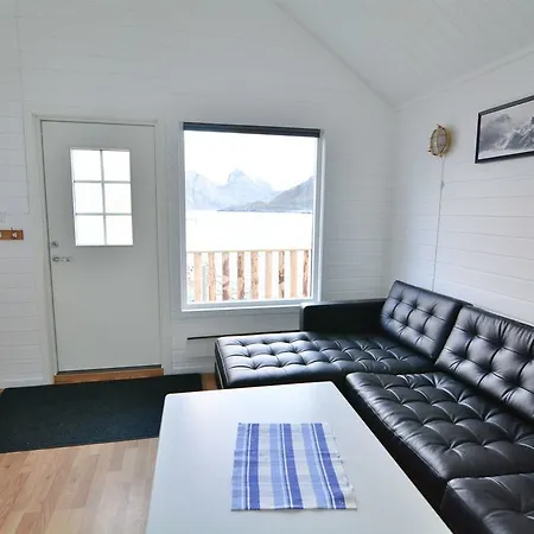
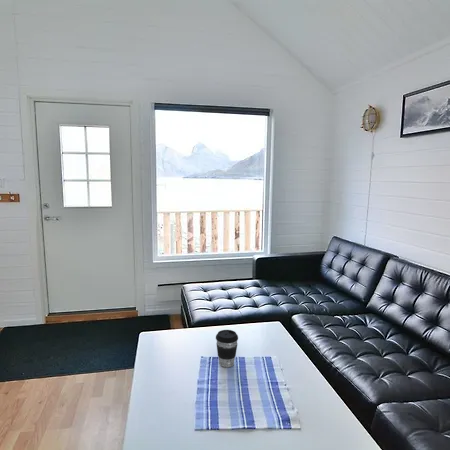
+ coffee cup [215,329,239,368]
